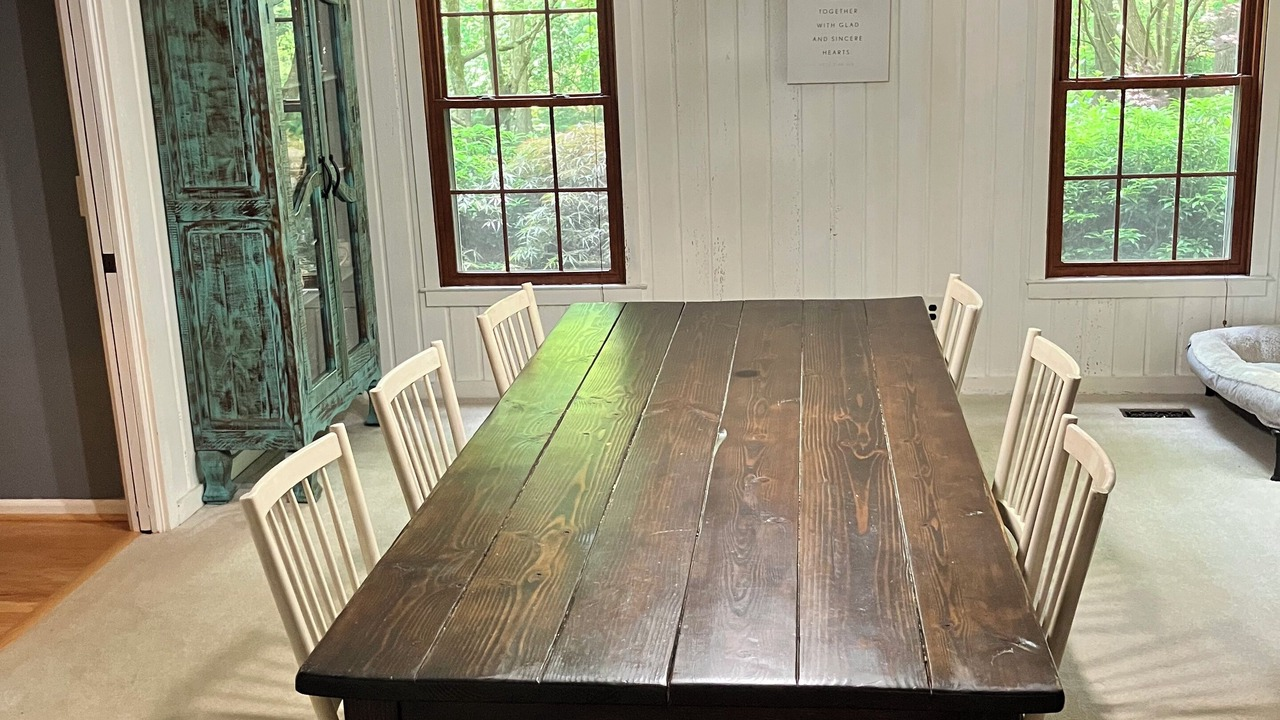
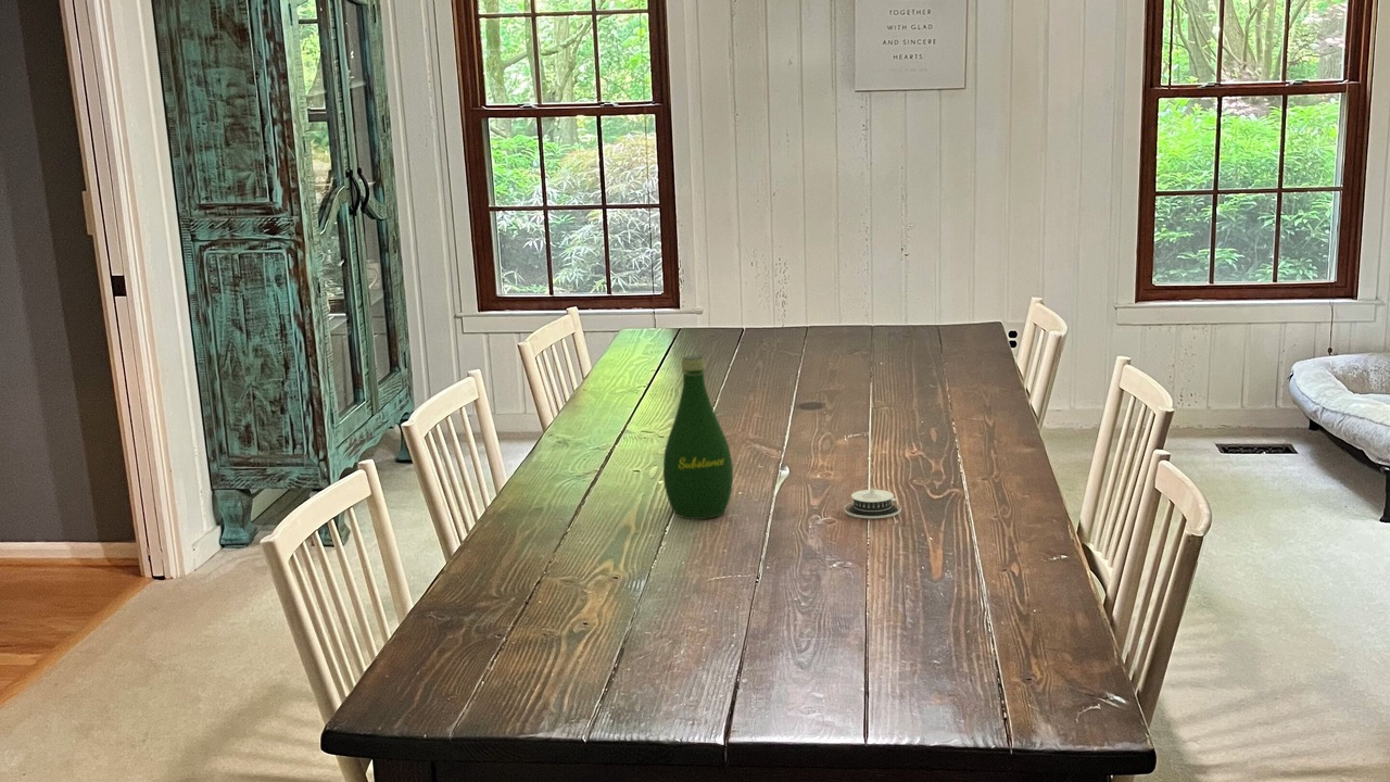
+ architectural model [843,487,902,519]
+ bottle [662,355,734,520]
